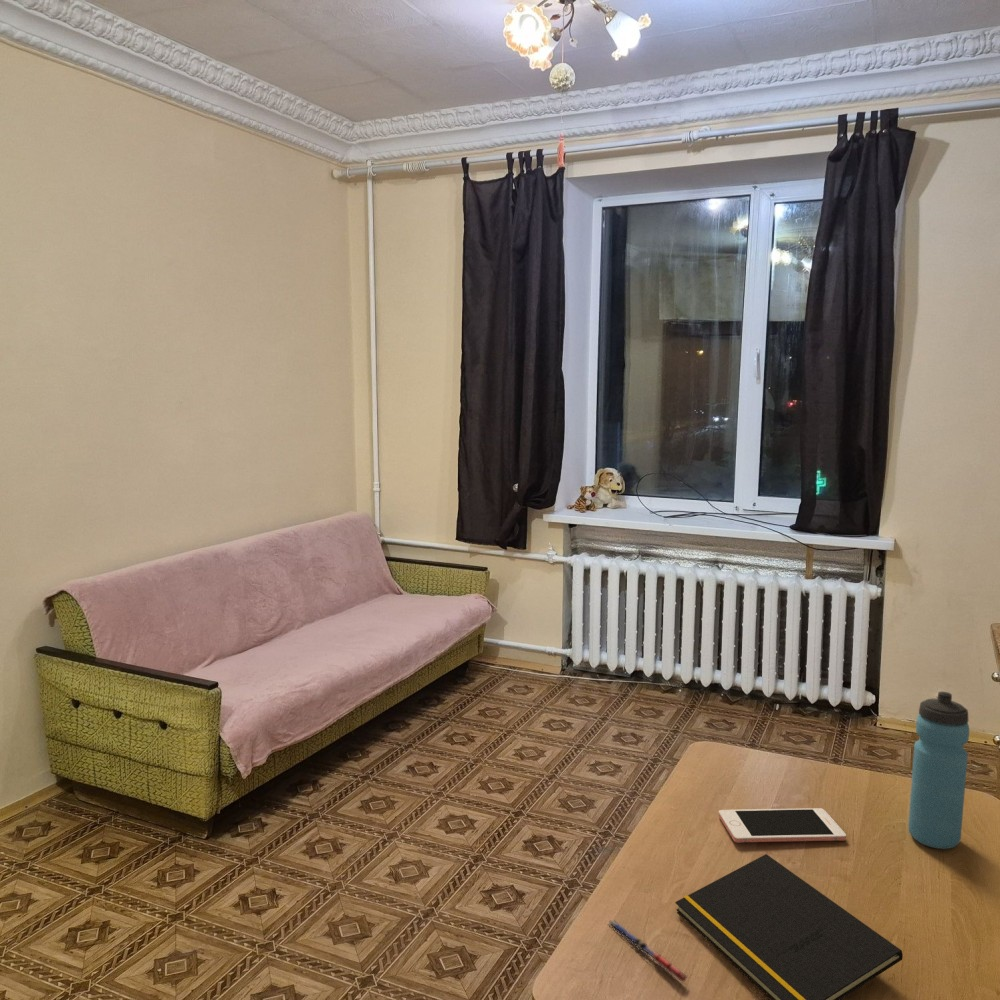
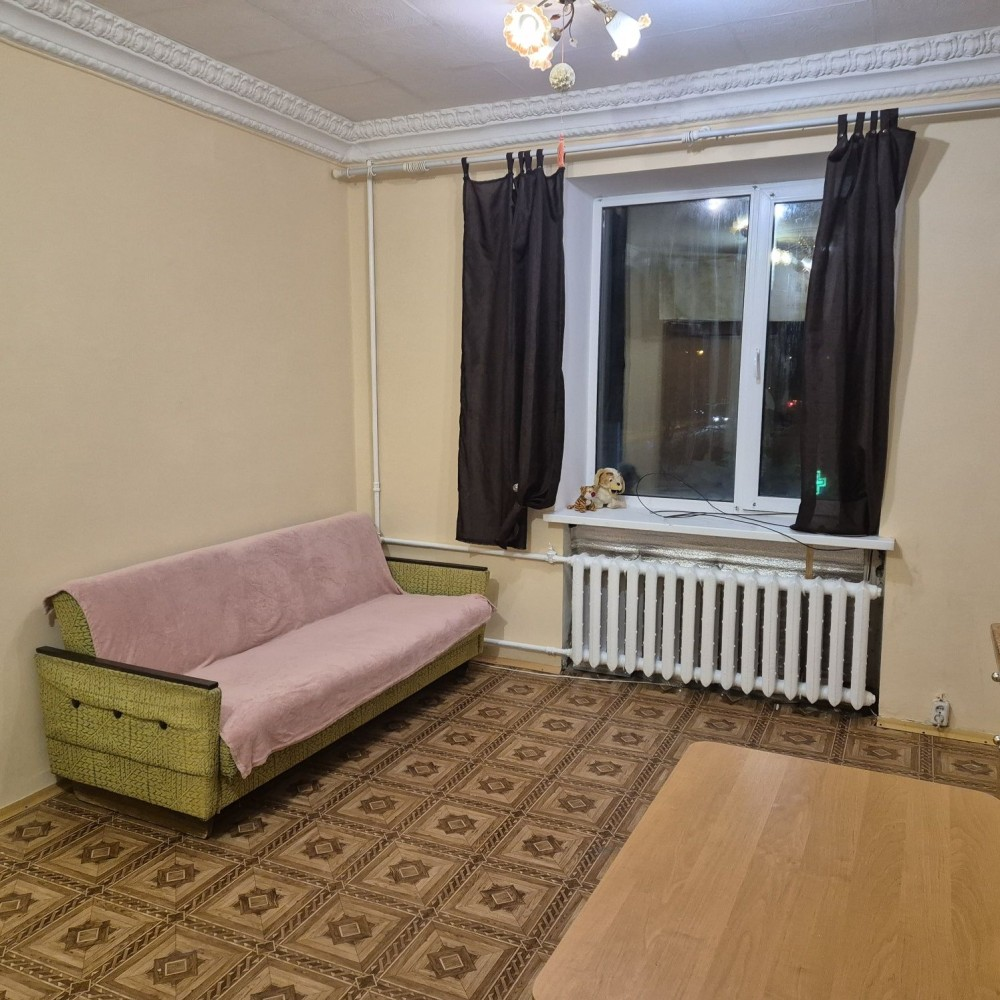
- pen [608,919,689,983]
- water bottle [907,691,970,850]
- cell phone [718,807,847,844]
- notepad [674,853,904,1000]
